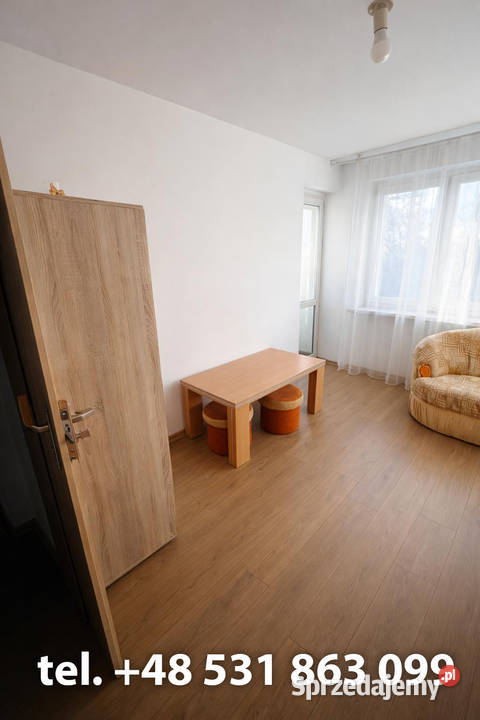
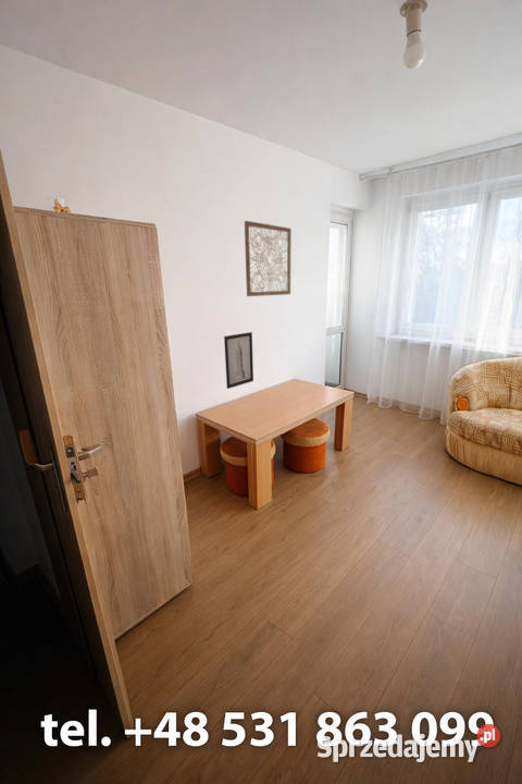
+ wall art [244,220,293,297]
+ wall art [223,331,254,390]
